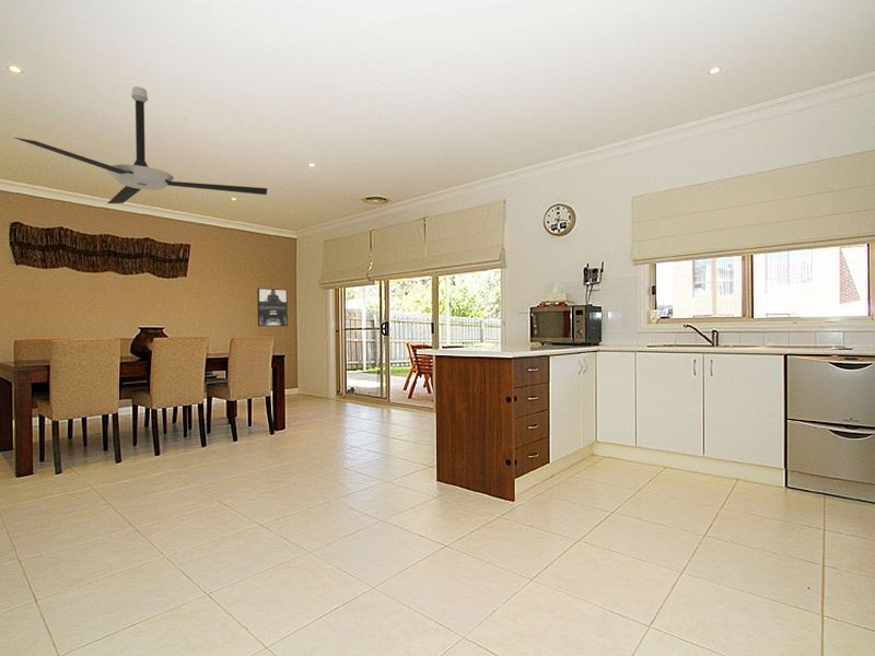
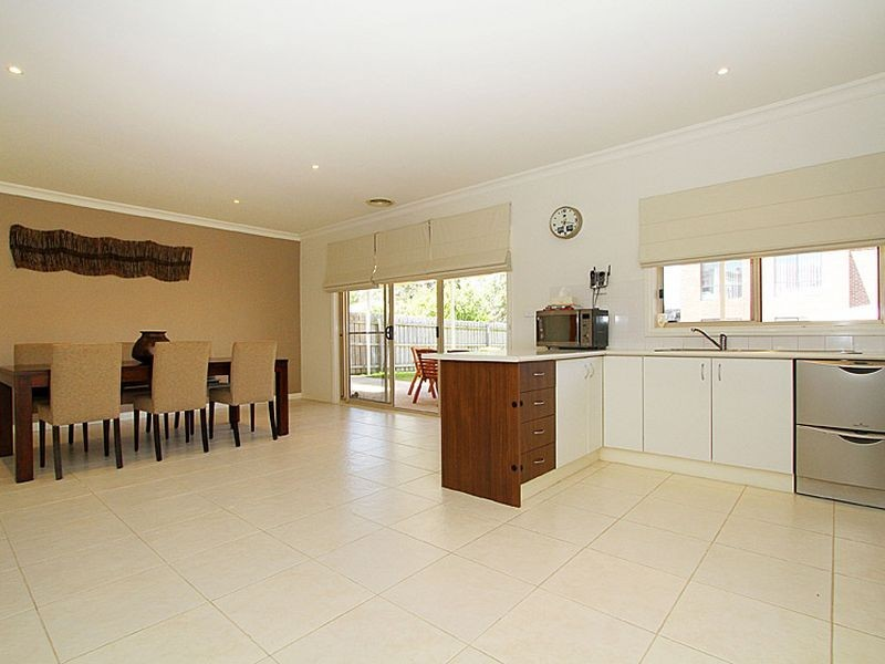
- ceiling fan [14,85,268,204]
- wall art [256,288,289,327]
